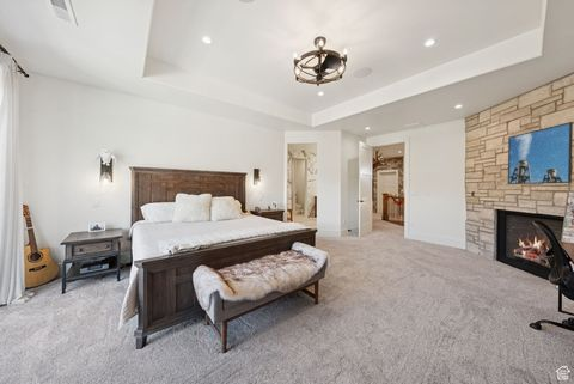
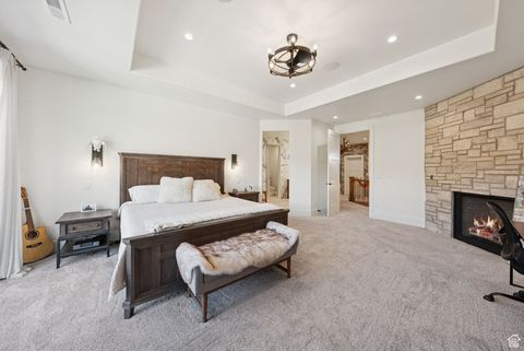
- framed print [507,121,574,185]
